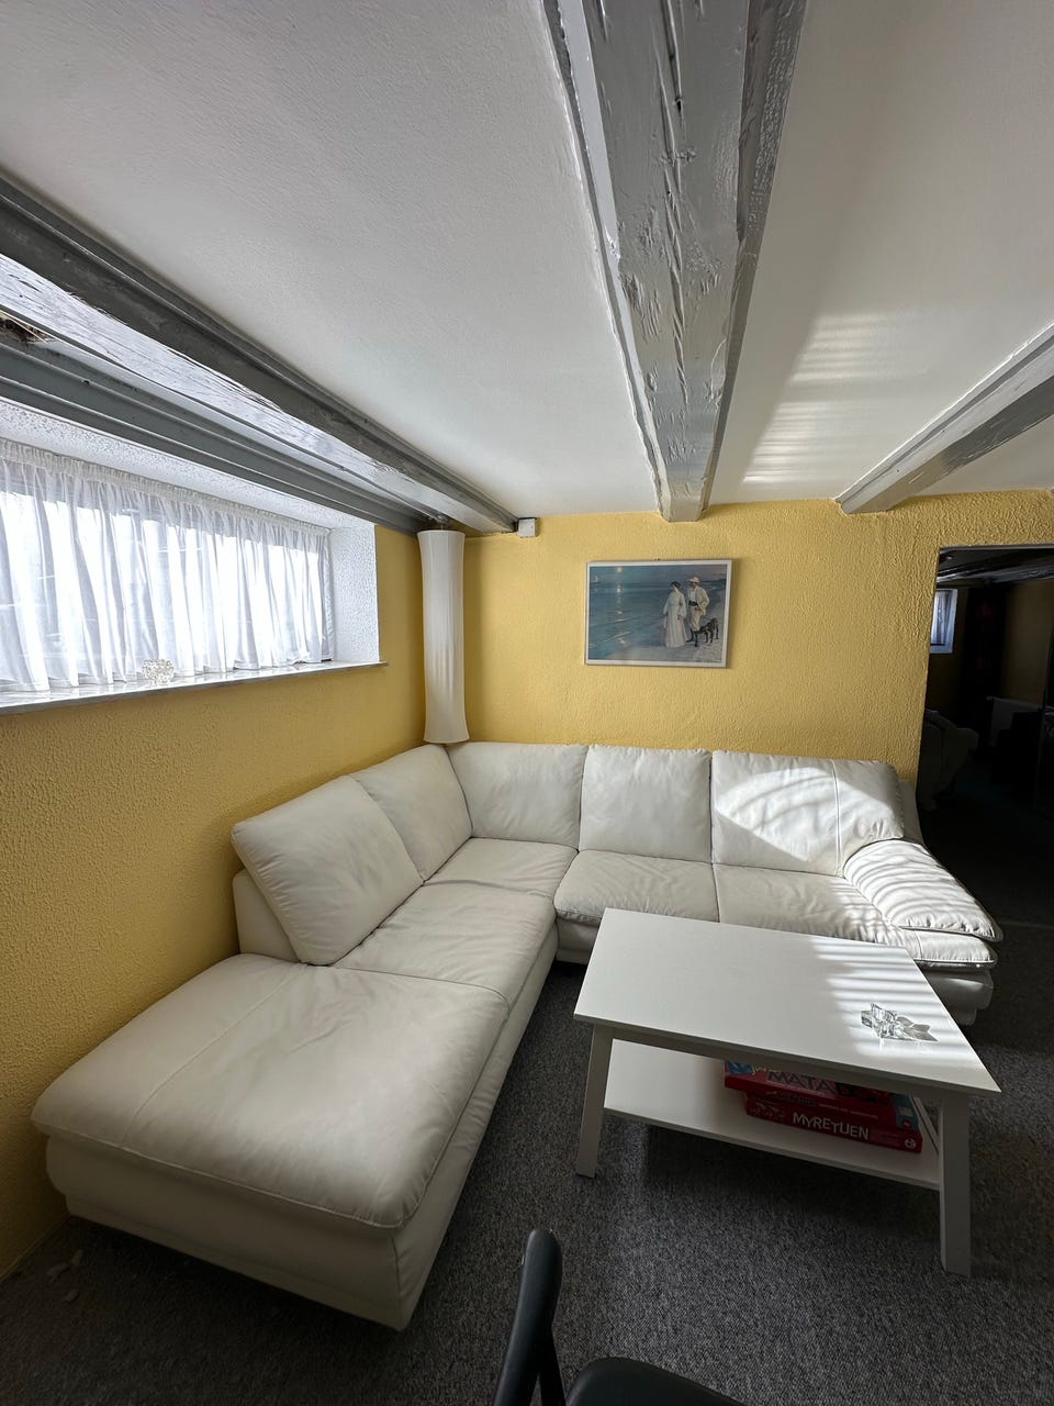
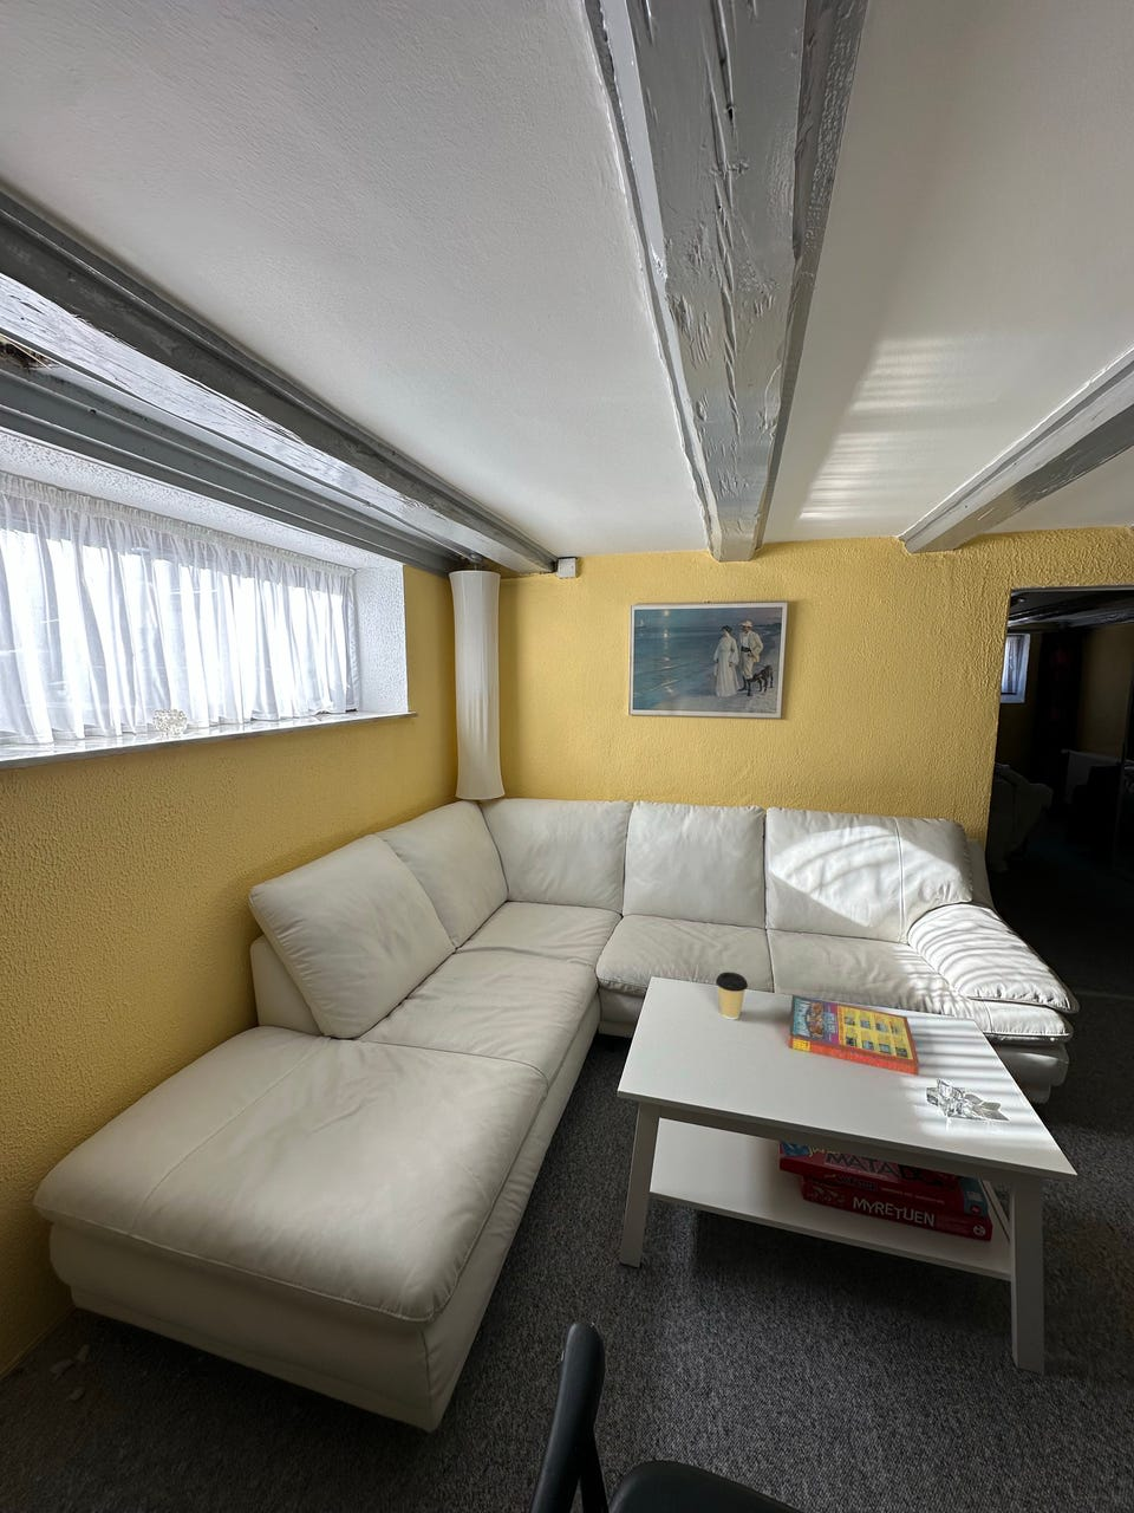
+ game compilation box [787,994,921,1077]
+ coffee cup [715,971,749,1021]
